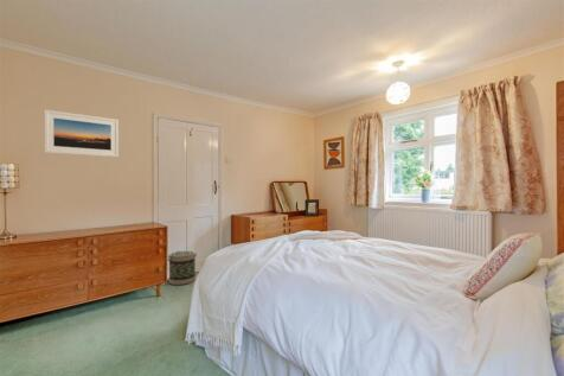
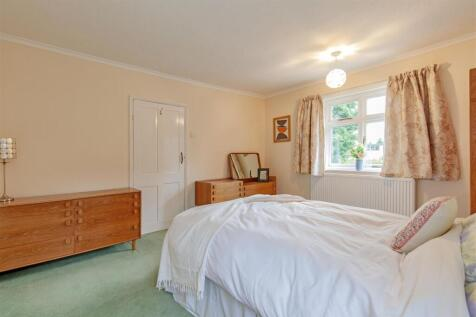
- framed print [43,109,120,158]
- basket [167,250,198,286]
